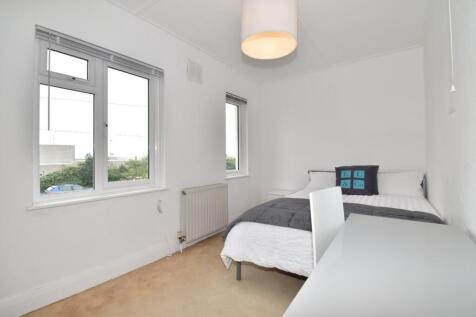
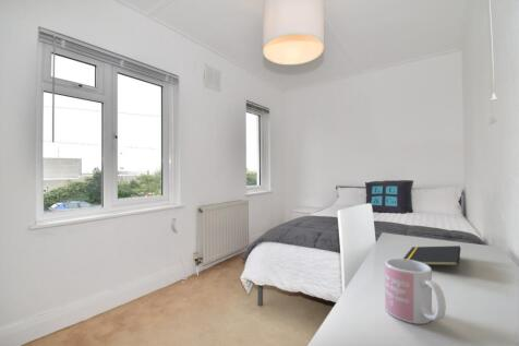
+ mug [384,258,447,325]
+ notepad [402,244,461,266]
